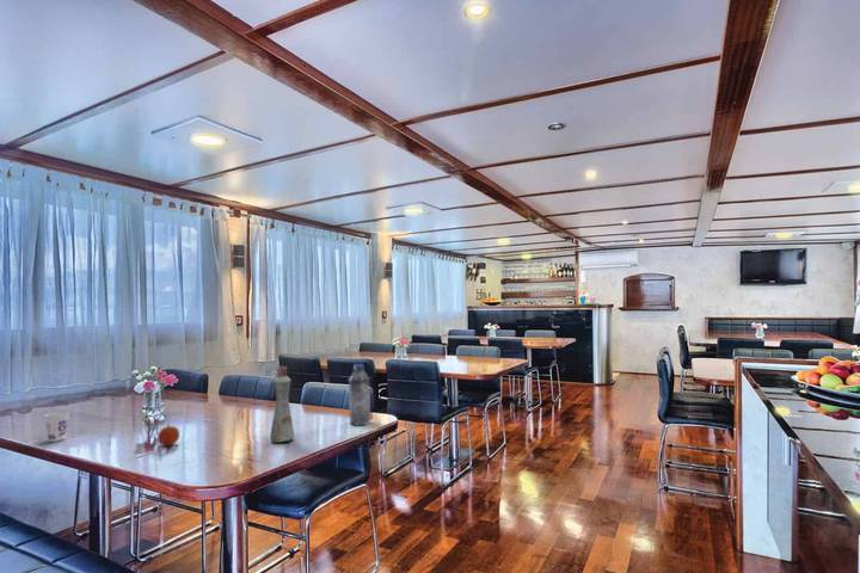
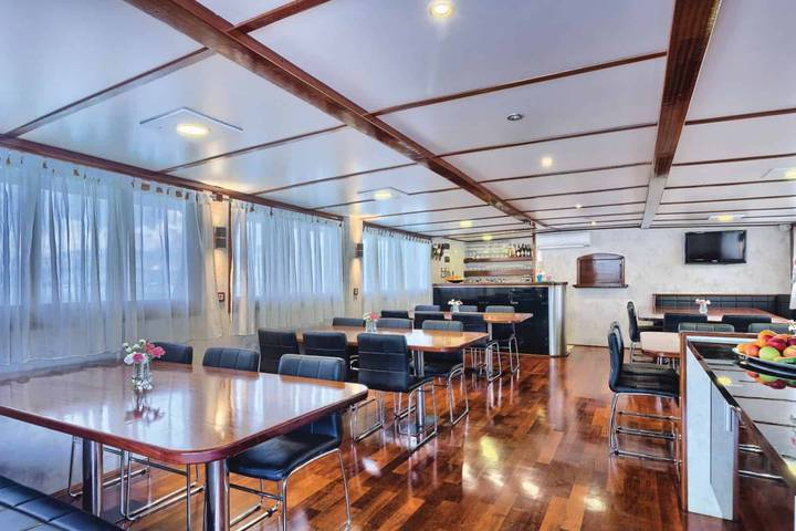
- fruit [156,425,180,448]
- bottle [269,364,295,444]
- water bottle [348,363,371,426]
- cup [42,411,70,443]
